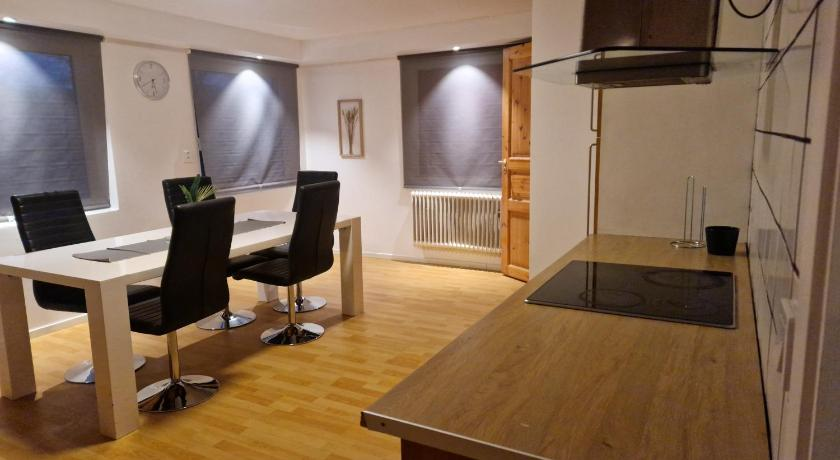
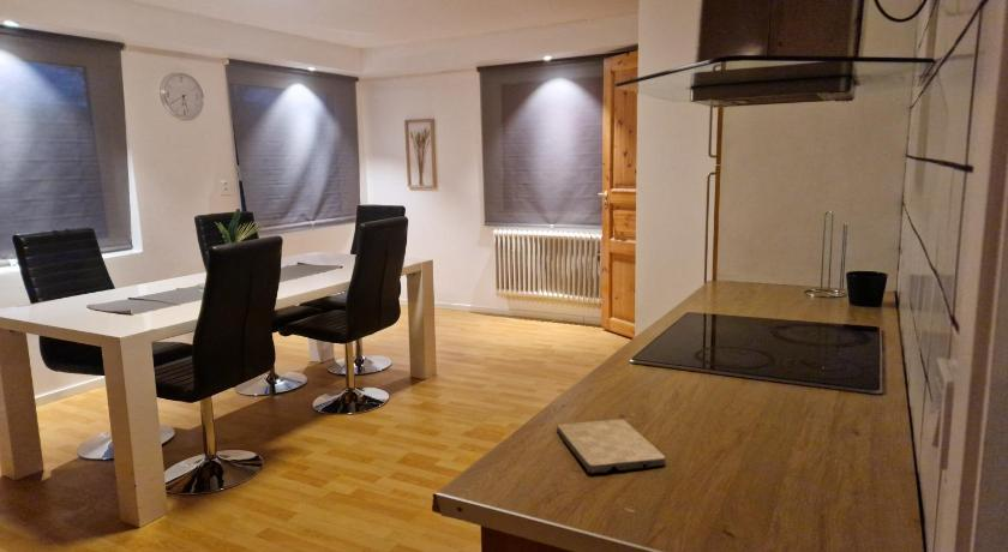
+ cutting board [556,418,667,474]
